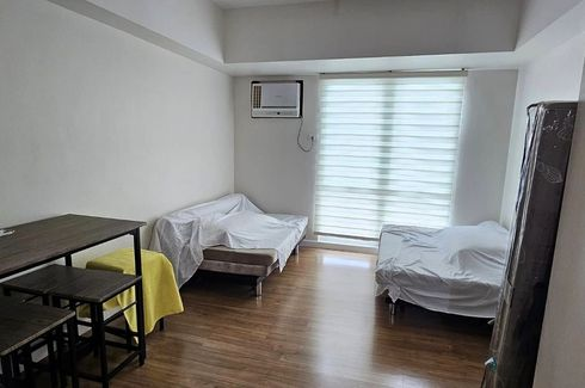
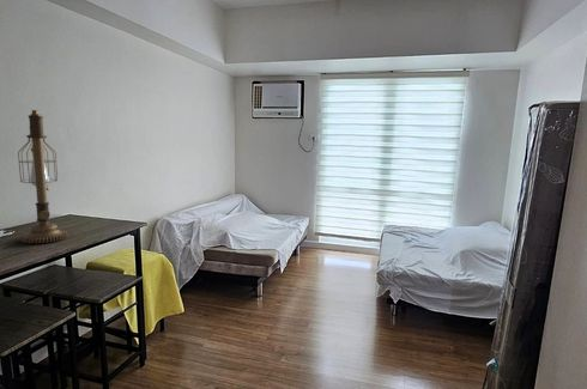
+ desk lamp [17,109,68,244]
